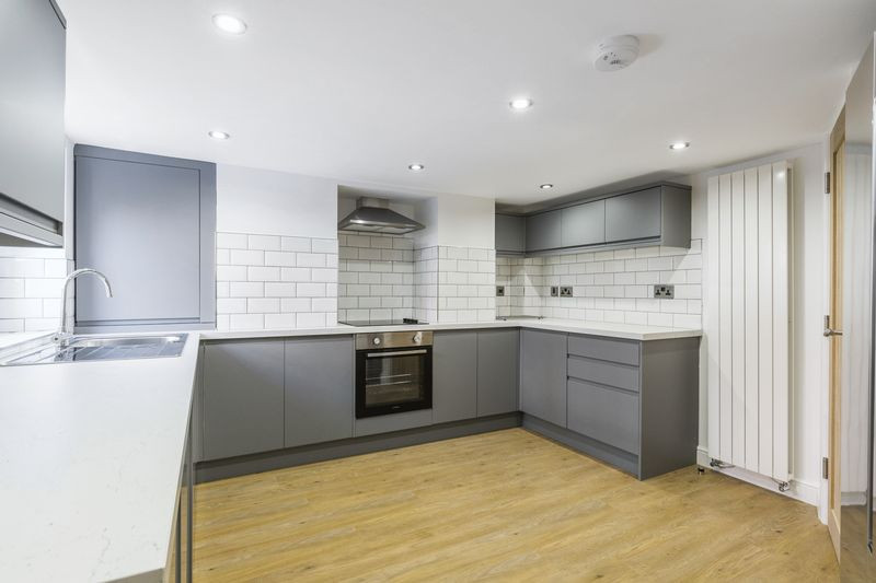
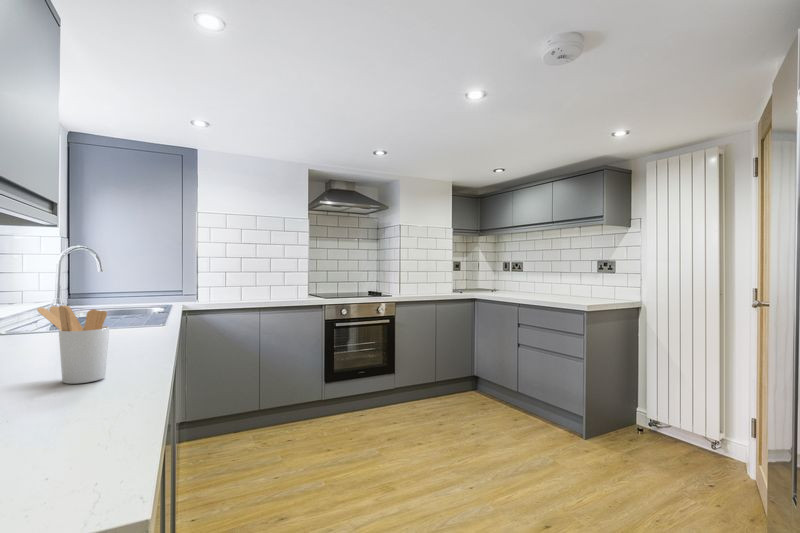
+ utensil holder [36,304,110,385]
